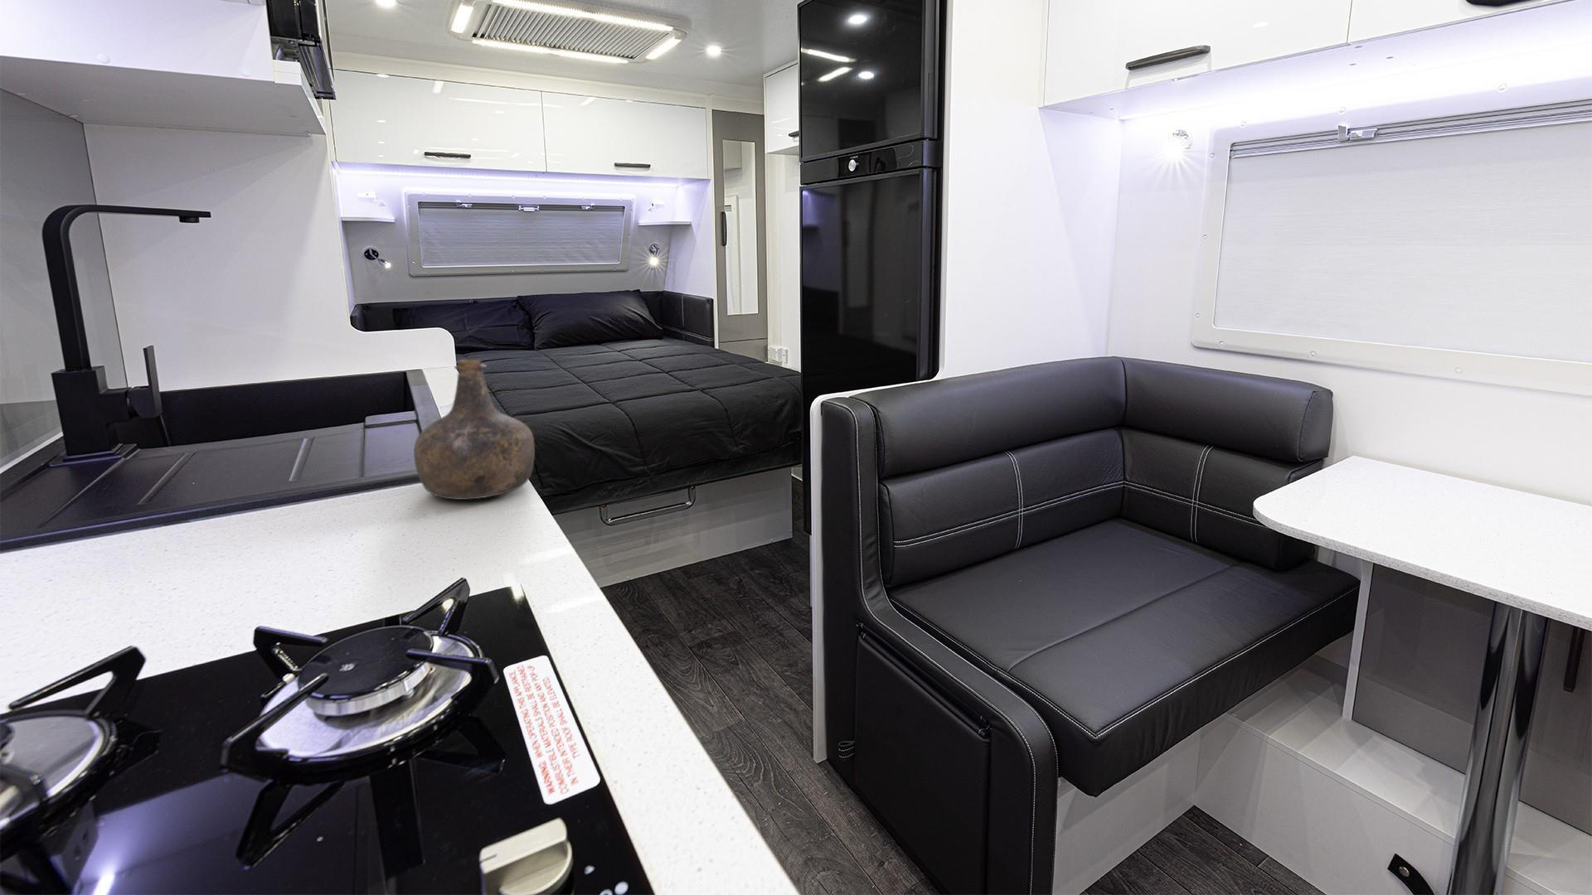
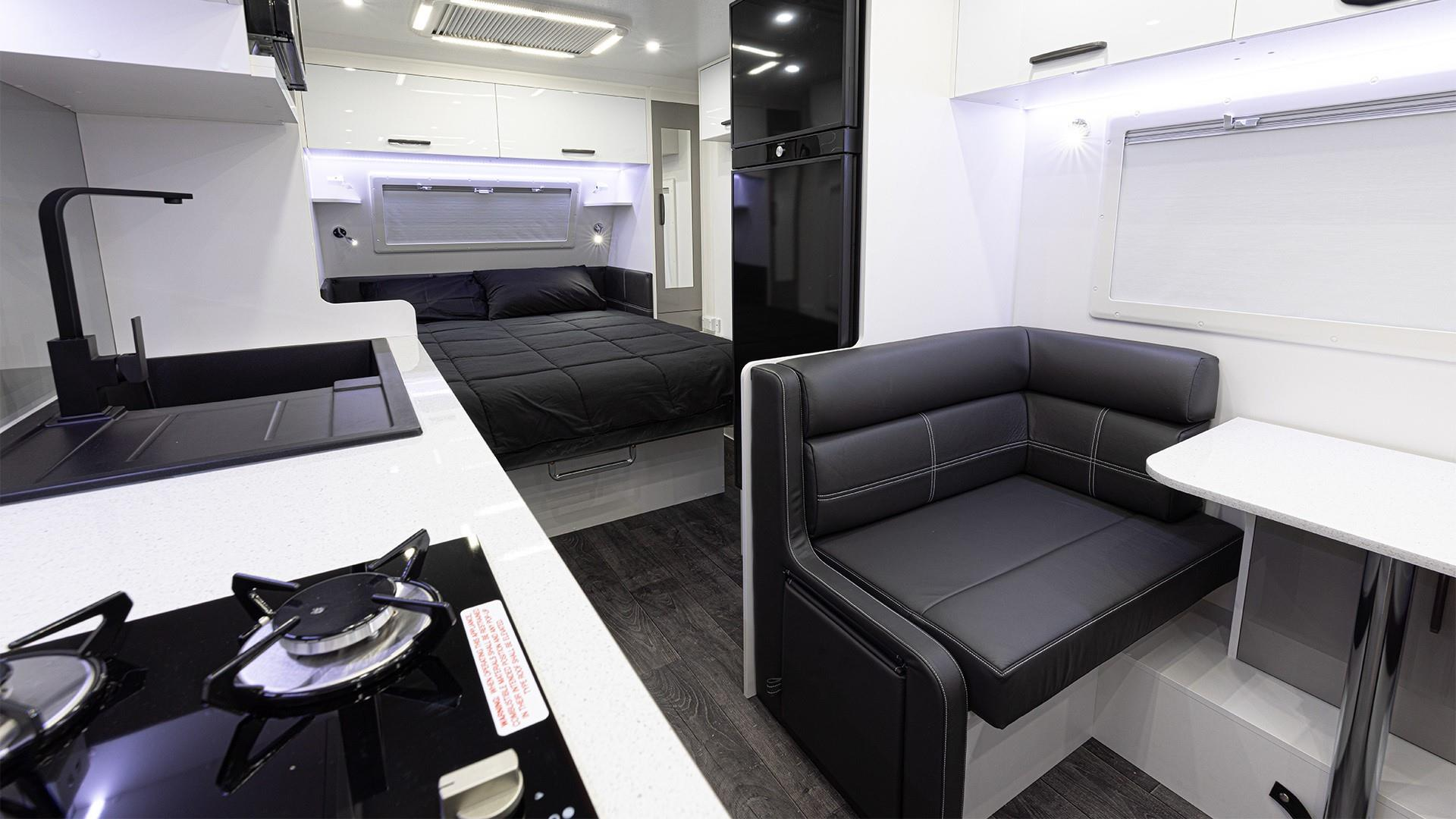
- bottle [413,358,536,501]
